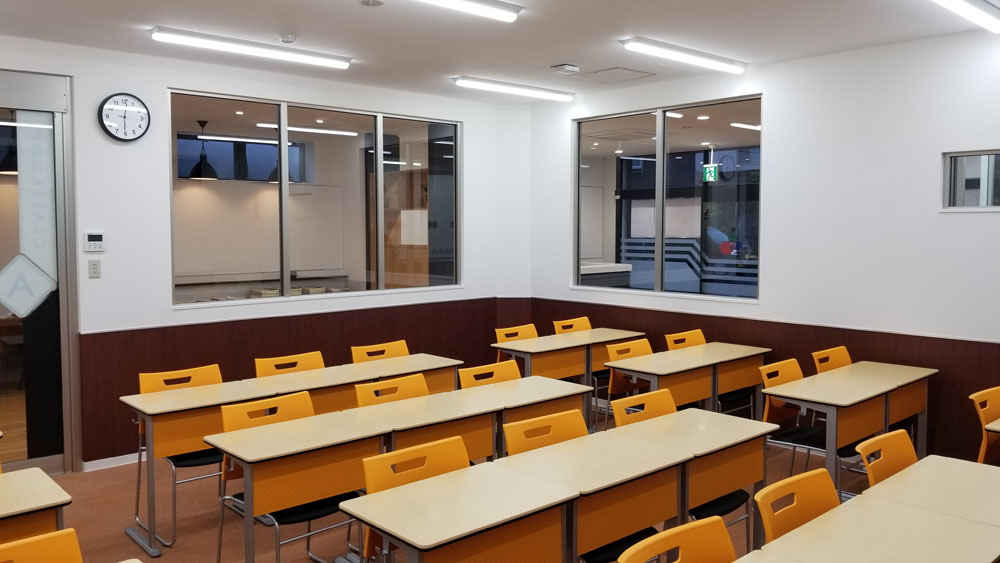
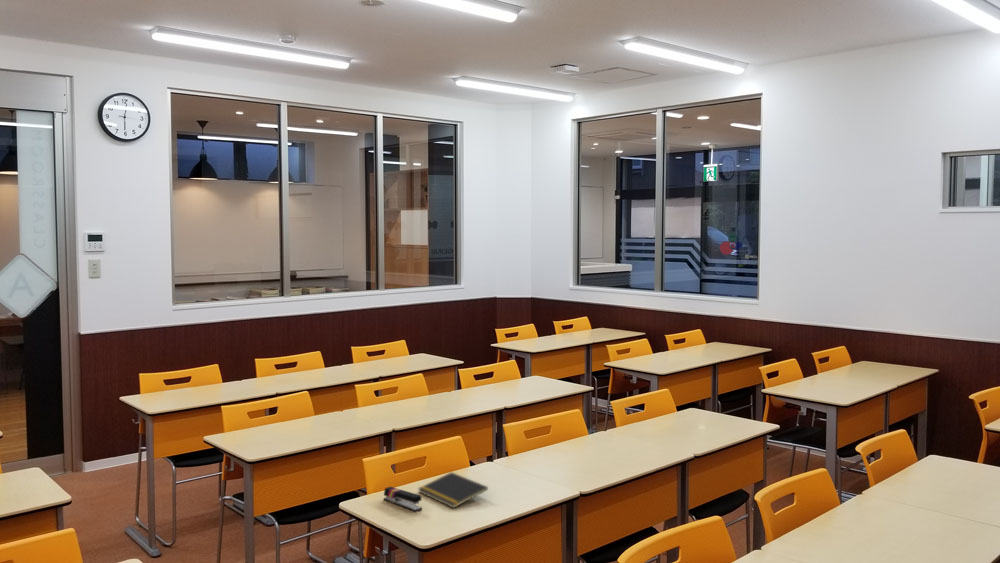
+ notepad [417,471,489,509]
+ stapler [383,486,423,513]
